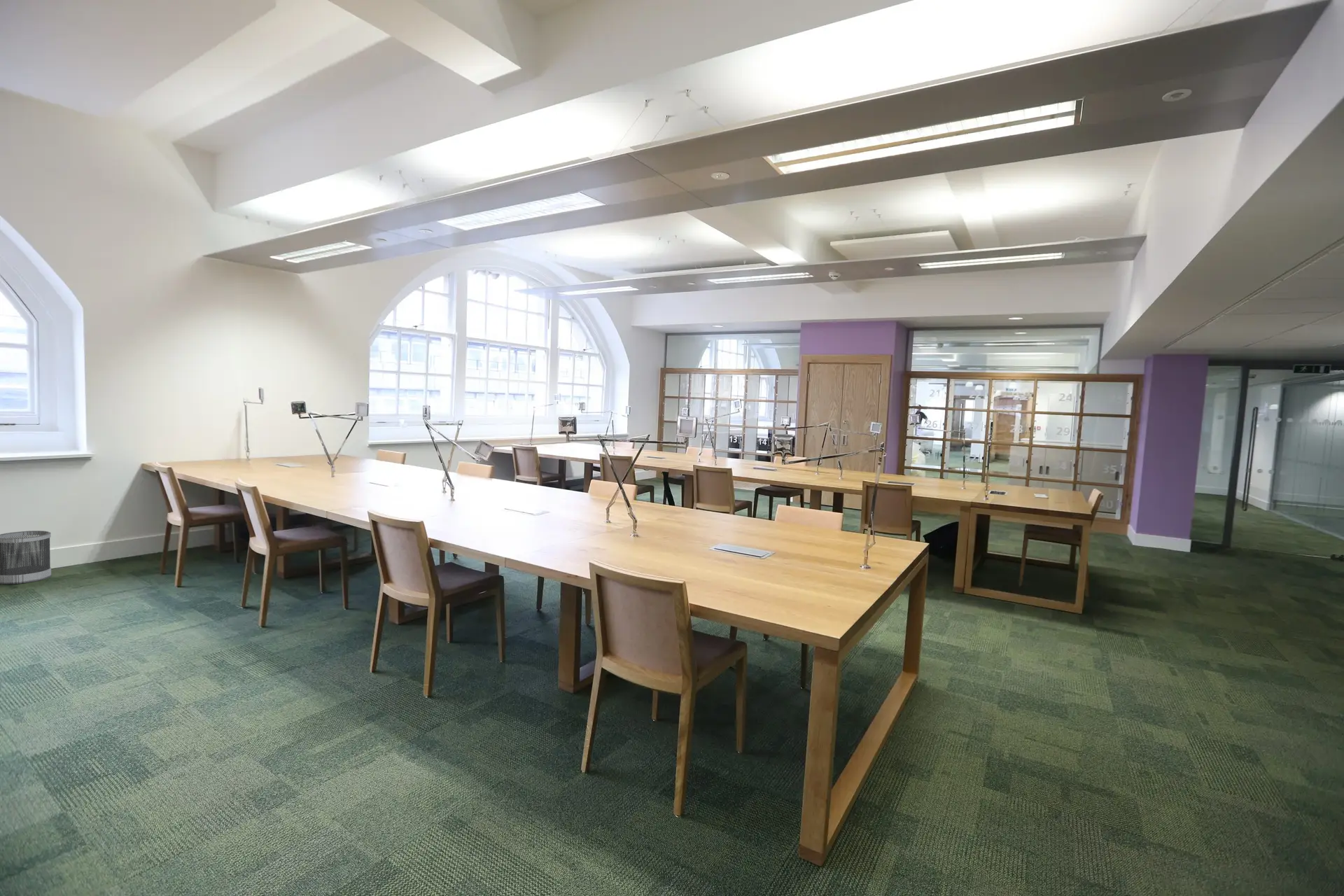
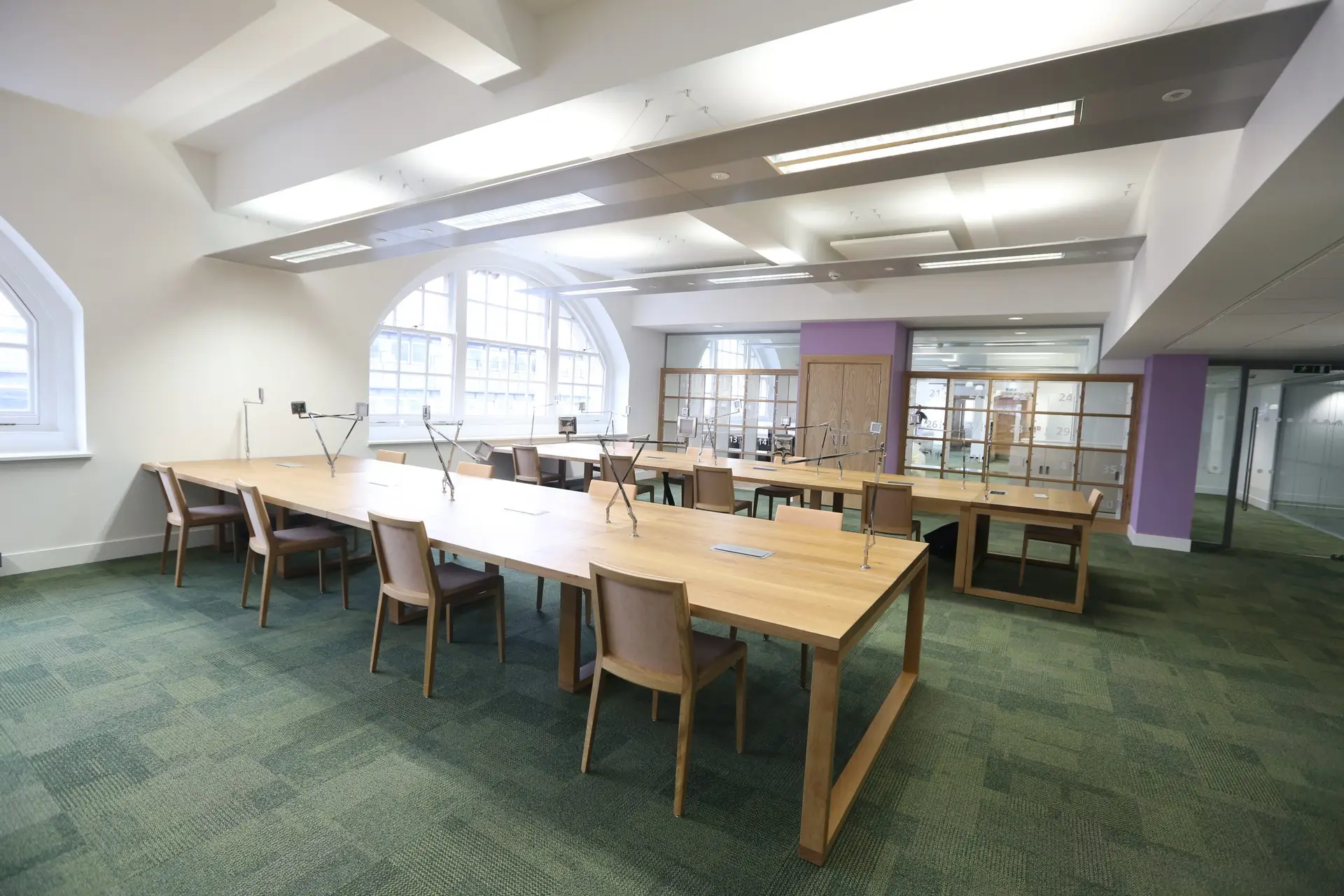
- wastebasket [0,530,52,585]
